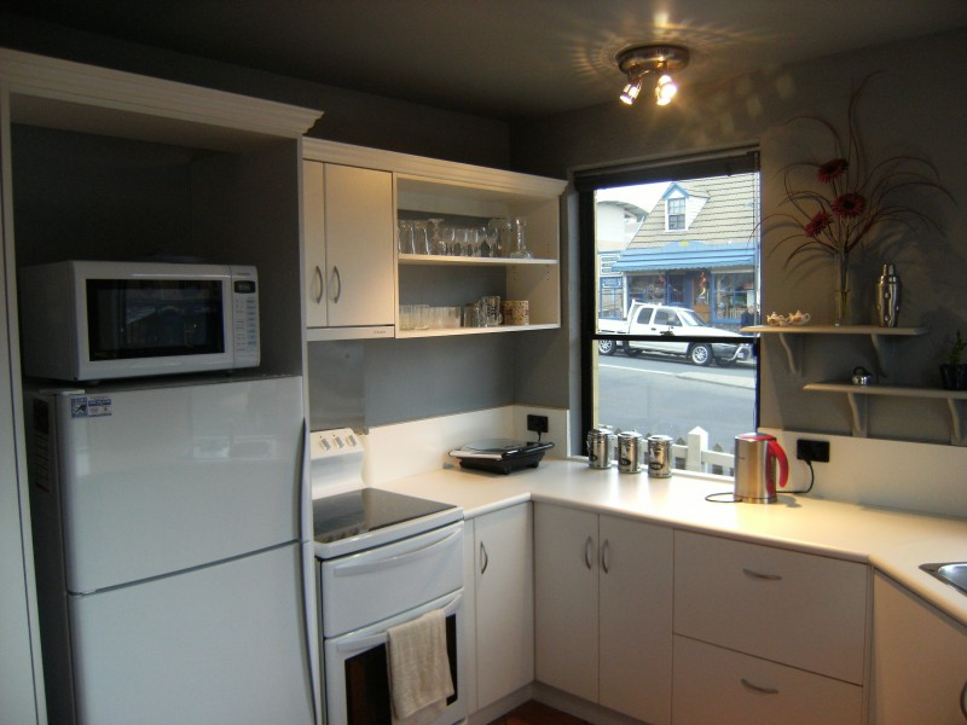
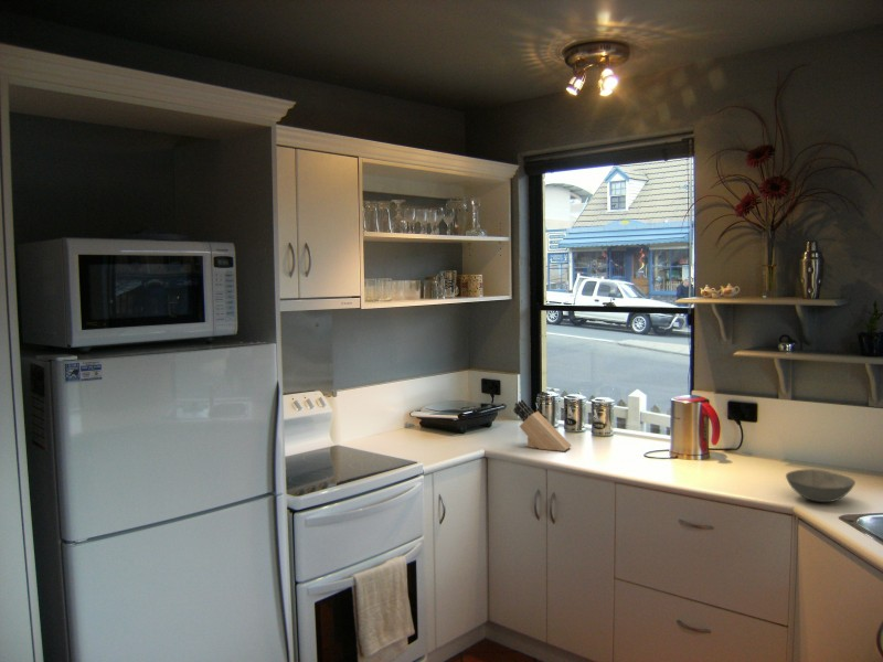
+ soup bowl [785,468,857,503]
+ knife block [512,398,573,452]
